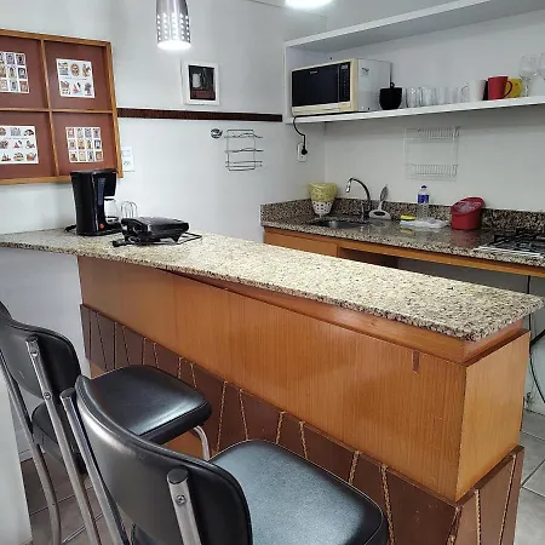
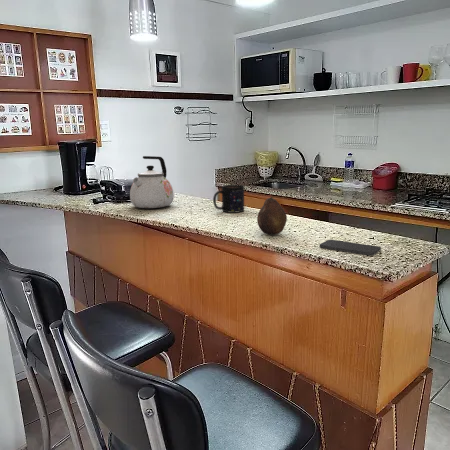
+ smartphone [319,239,382,257]
+ kettle [129,155,175,209]
+ fruit [256,196,288,235]
+ mug [212,184,245,214]
